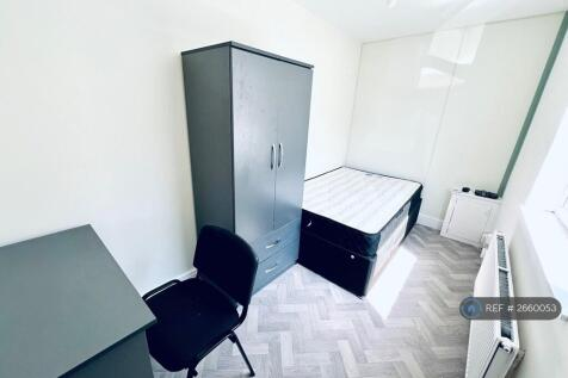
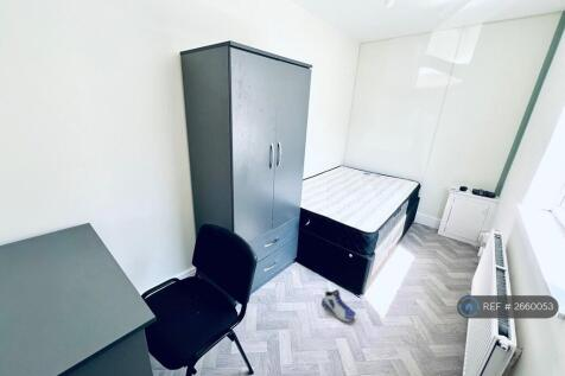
+ sneaker [320,288,357,323]
